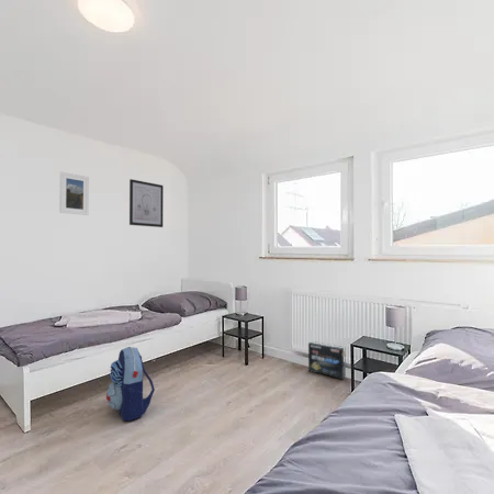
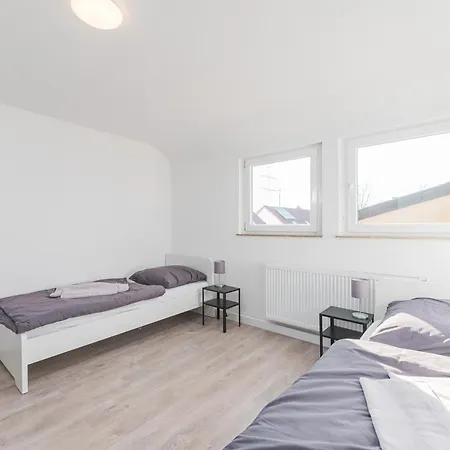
- box [307,341,347,380]
- wall art [128,178,165,228]
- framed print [58,171,90,216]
- backpack [105,346,156,422]
